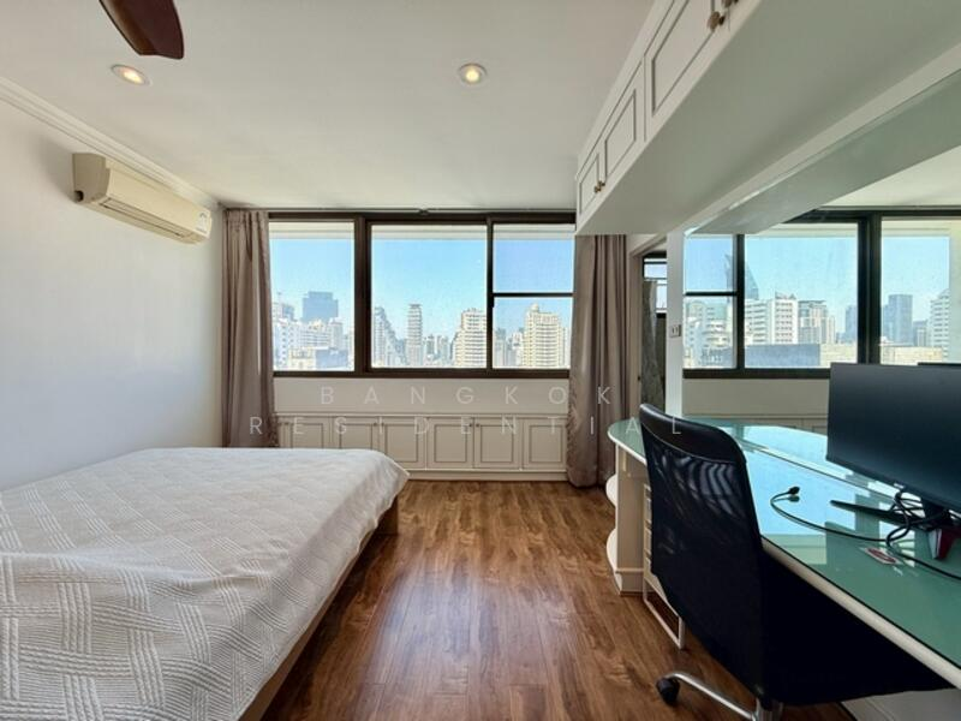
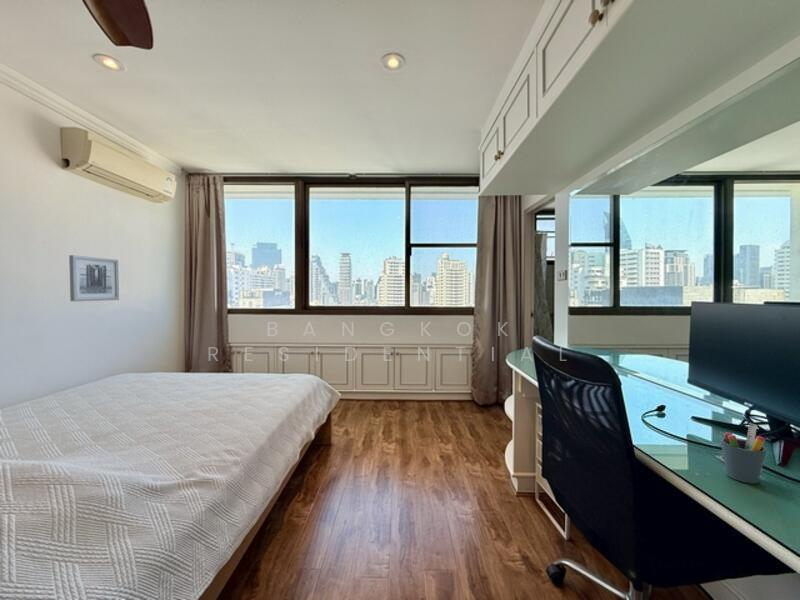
+ wall art [68,254,120,302]
+ pen holder [720,422,768,485]
